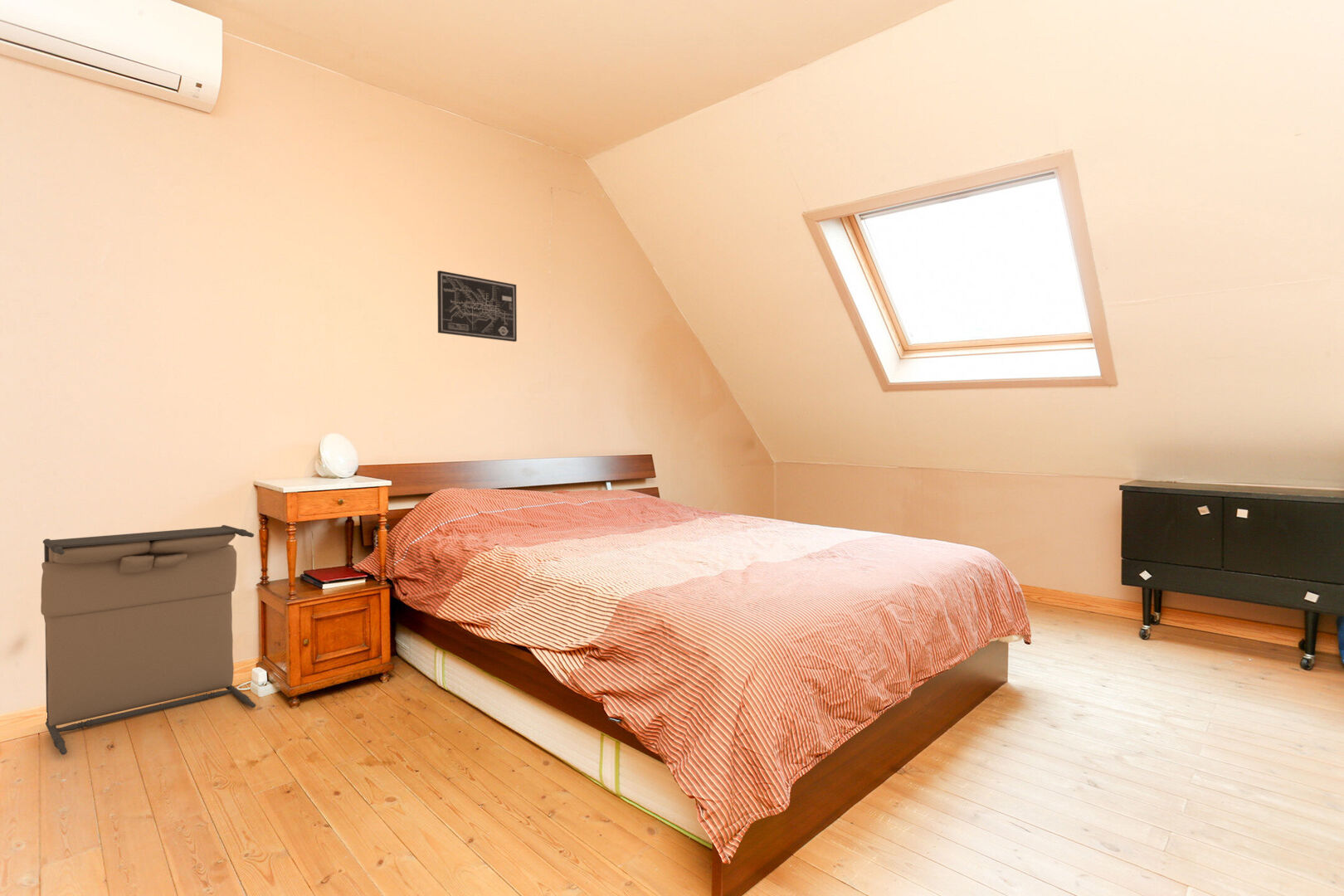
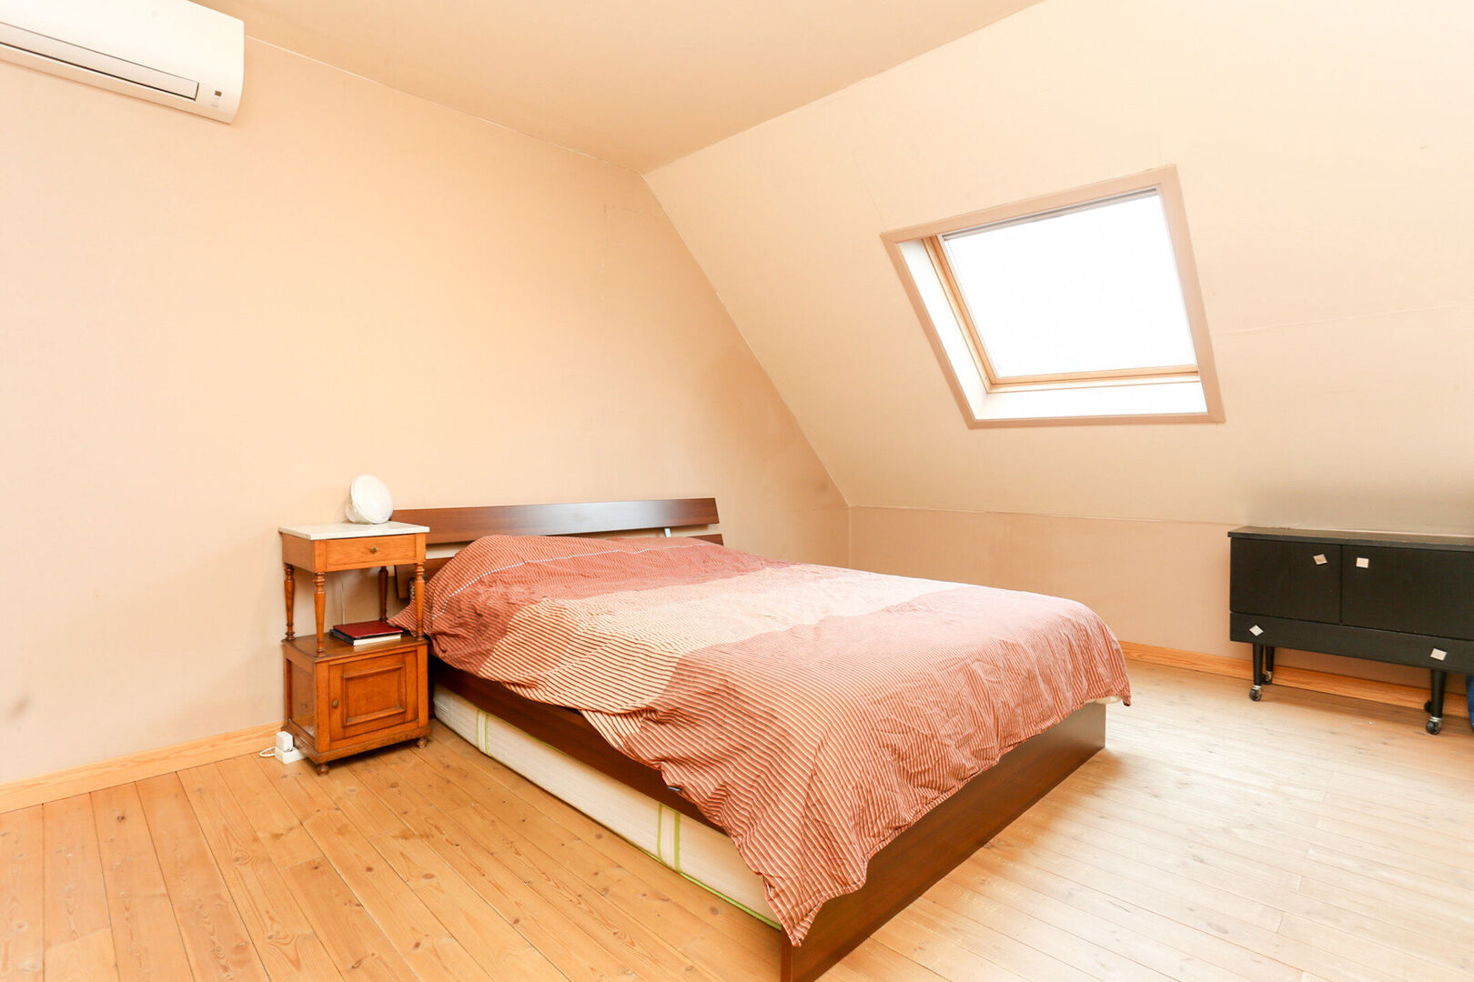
- wall art [436,270,518,343]
- laundry hamper [40,524,256,756]
